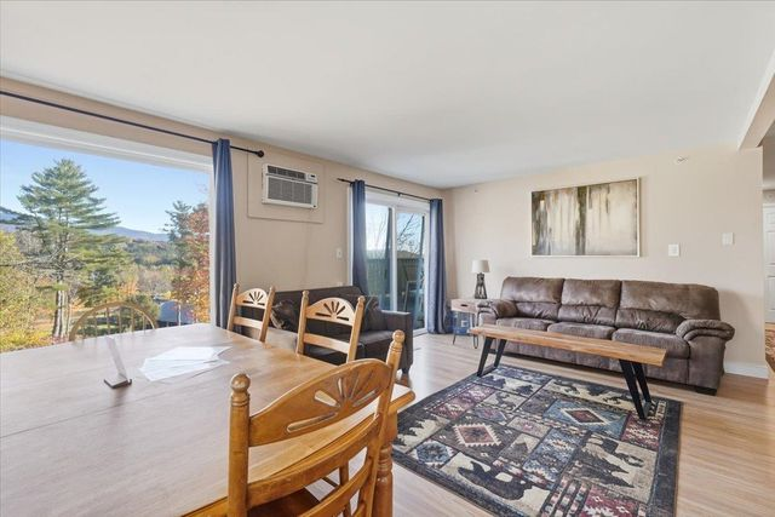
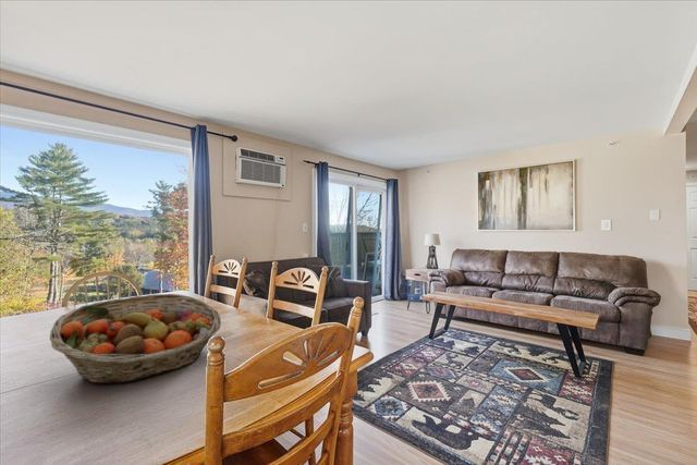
+ fruit basket [49,293,222,386]
